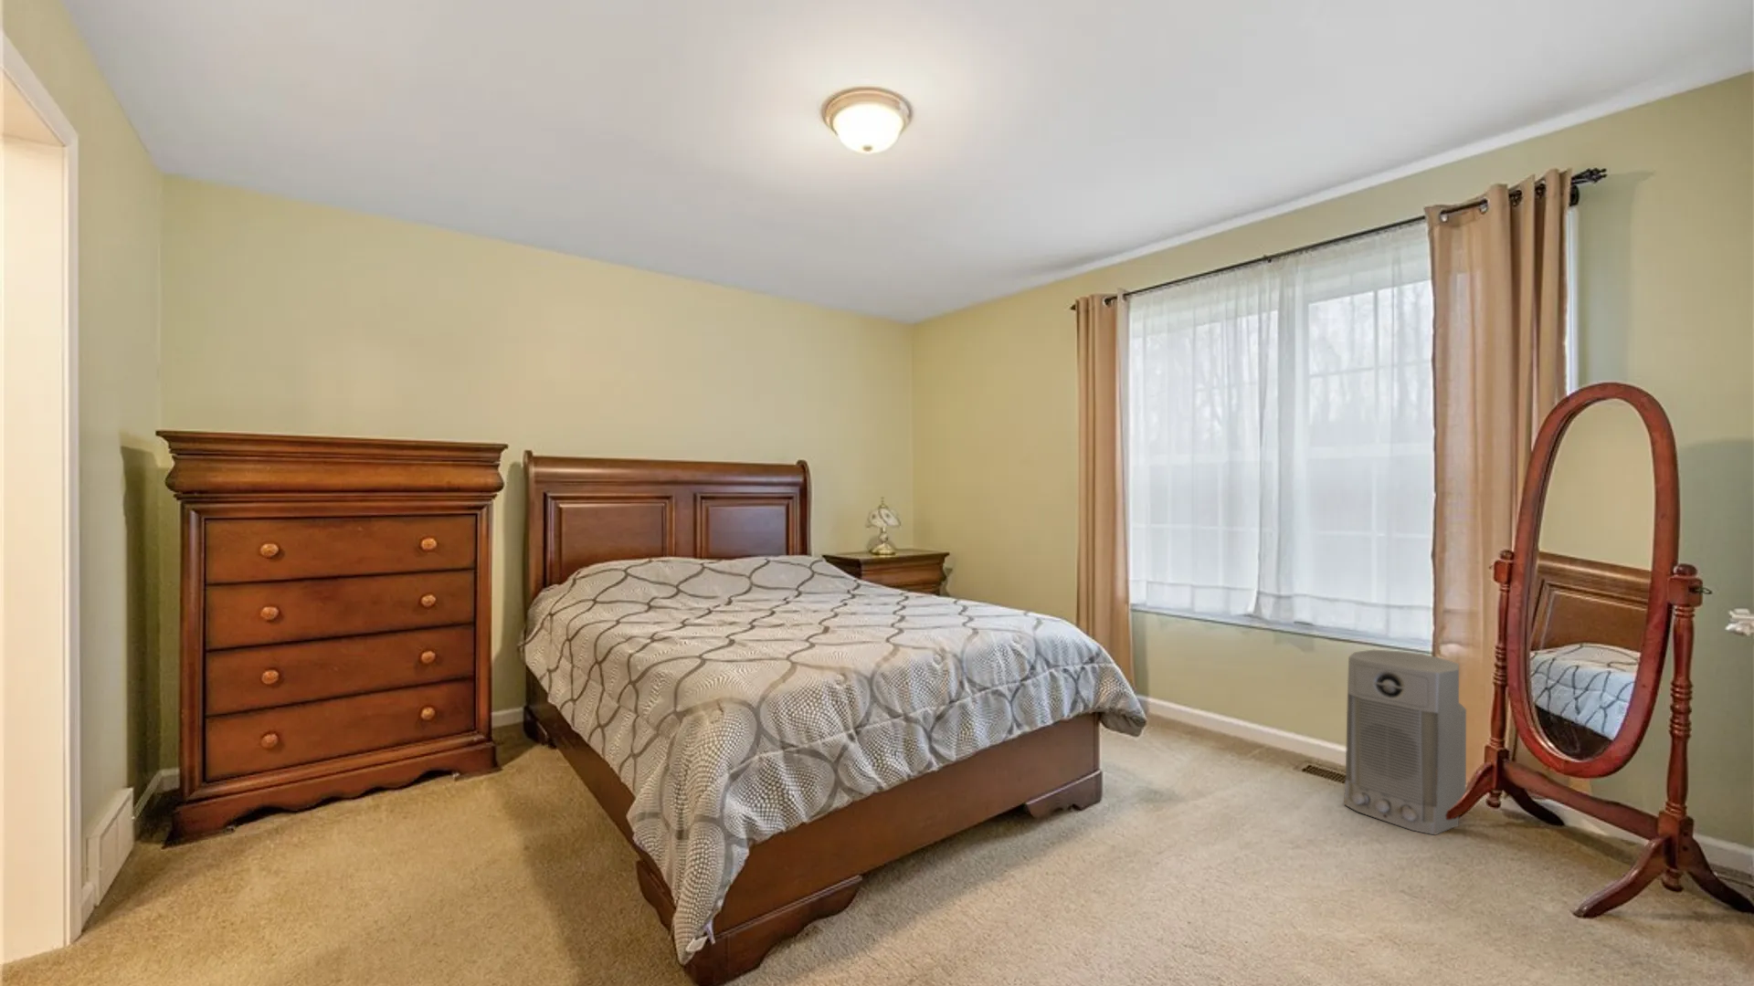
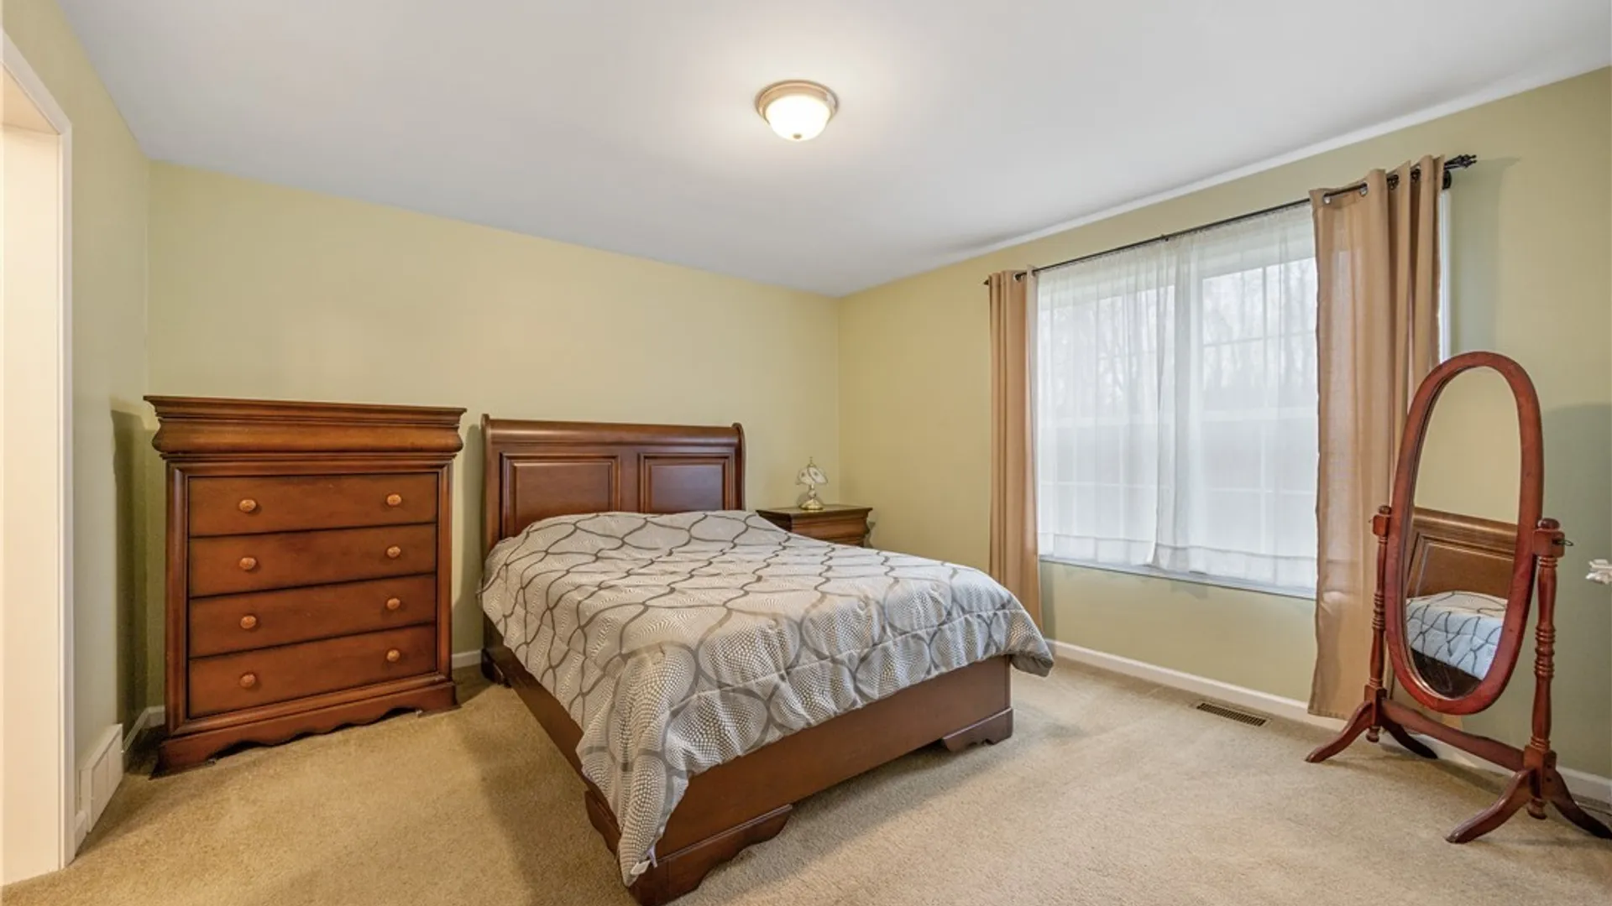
- air purifier [1343,649,1467,837]
